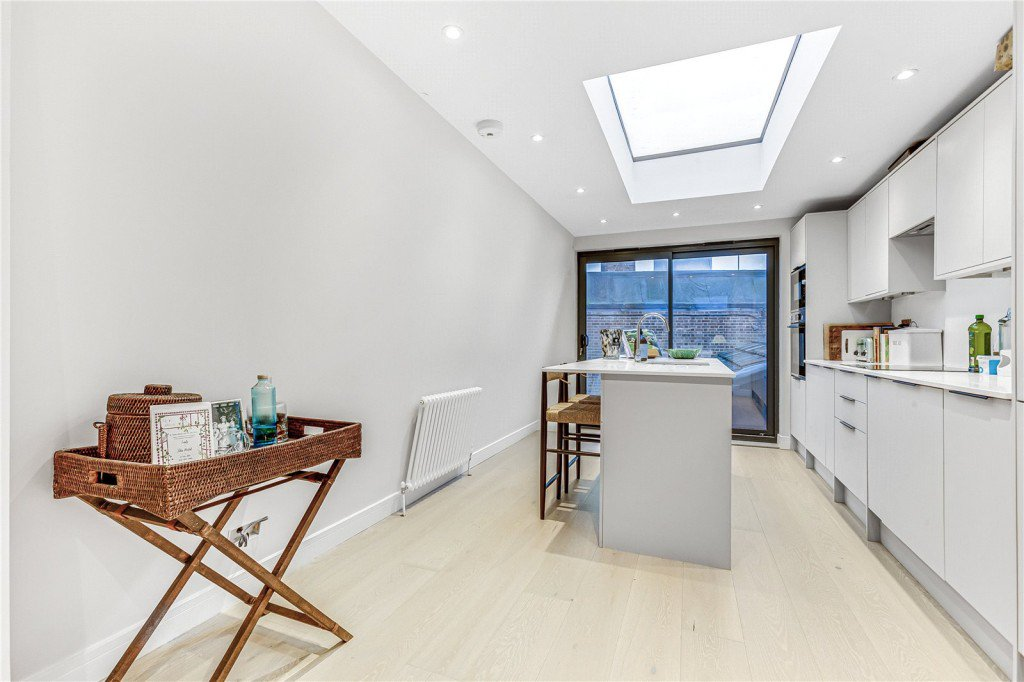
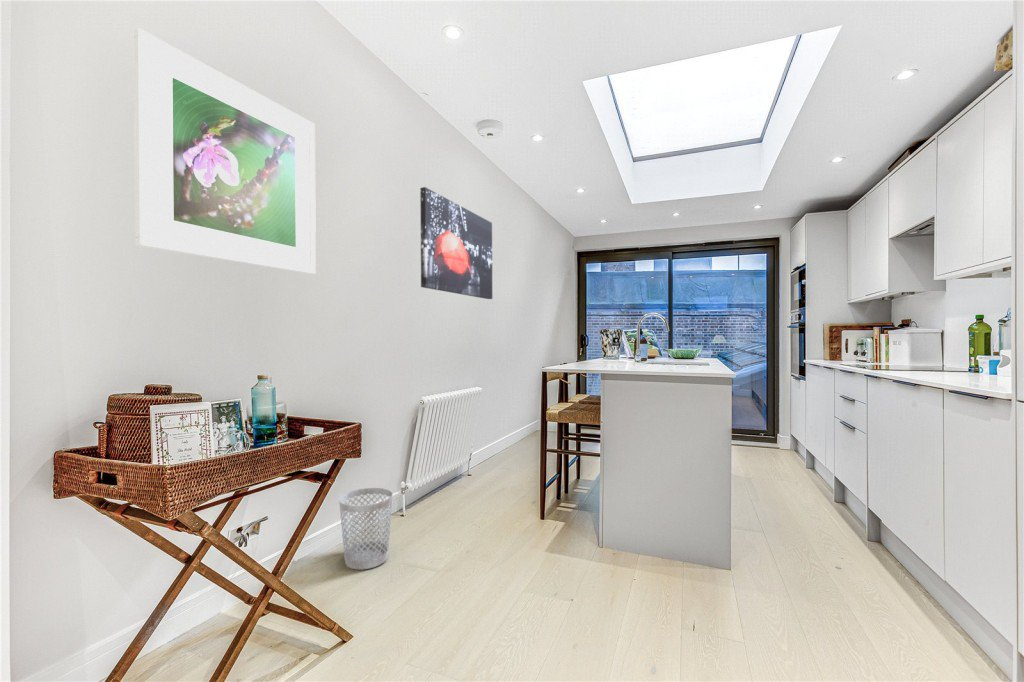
+ wastebasket [338,487,394,571]
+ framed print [133,27,317,275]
+ wall art [419,186,493,300]
